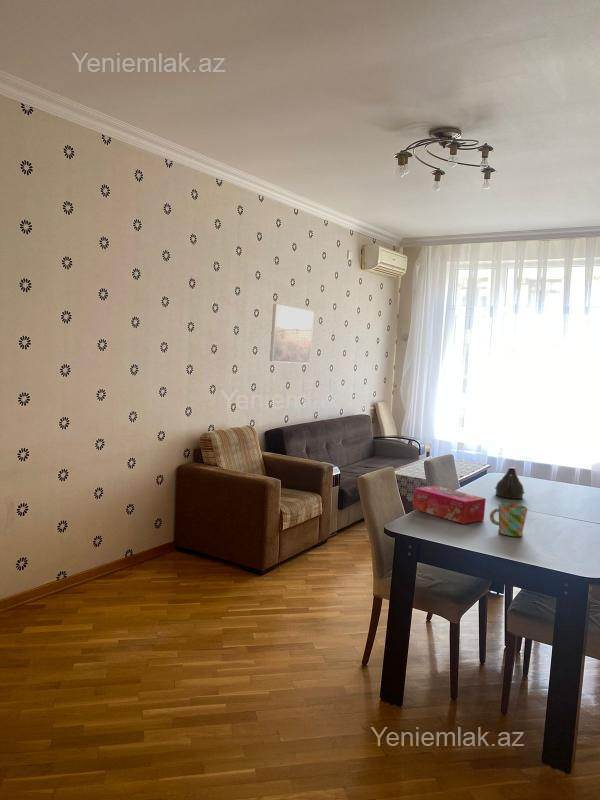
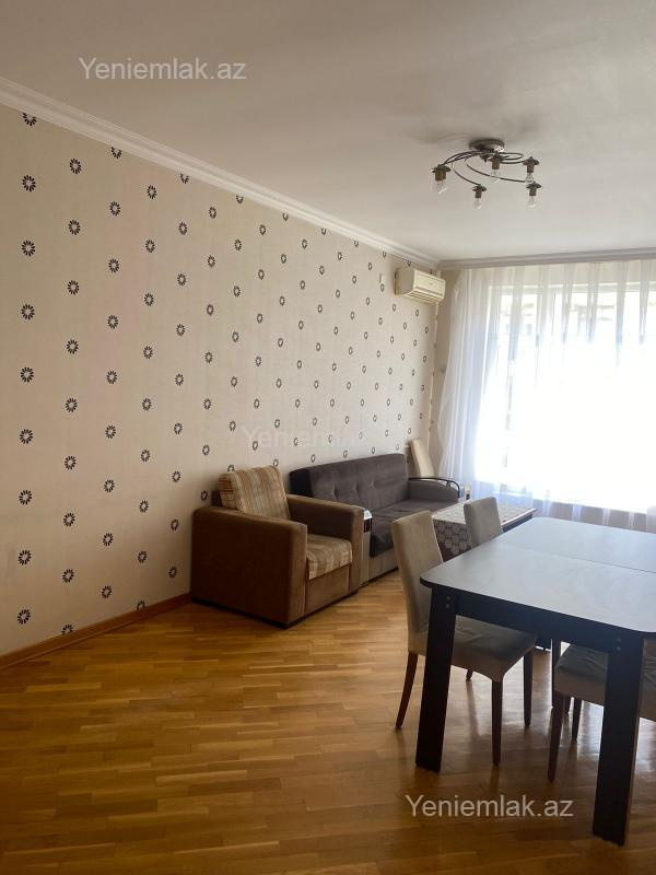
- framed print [269,303,315,365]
- mug [489,502,528,537]
- tissue box [412,485,487,525]
- teapot [494,466,526,500]
